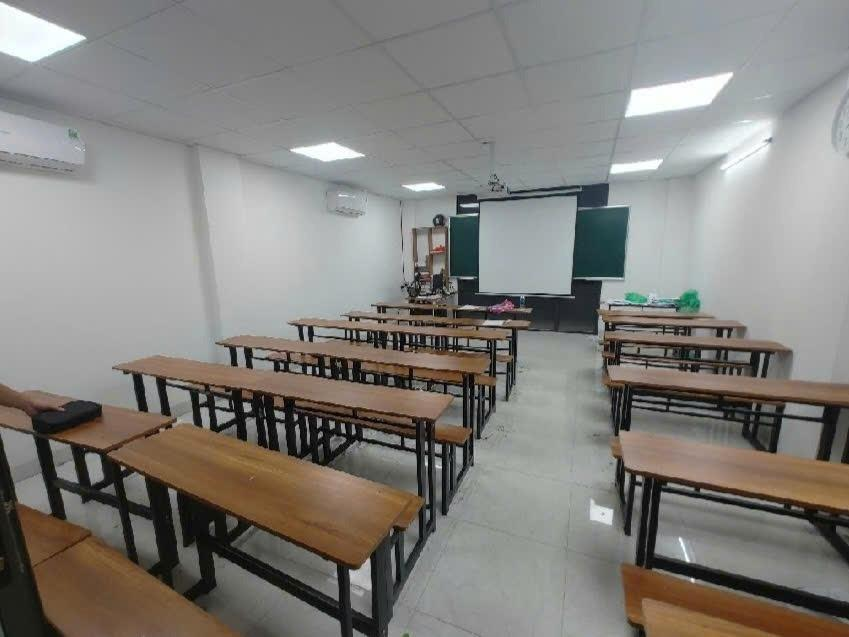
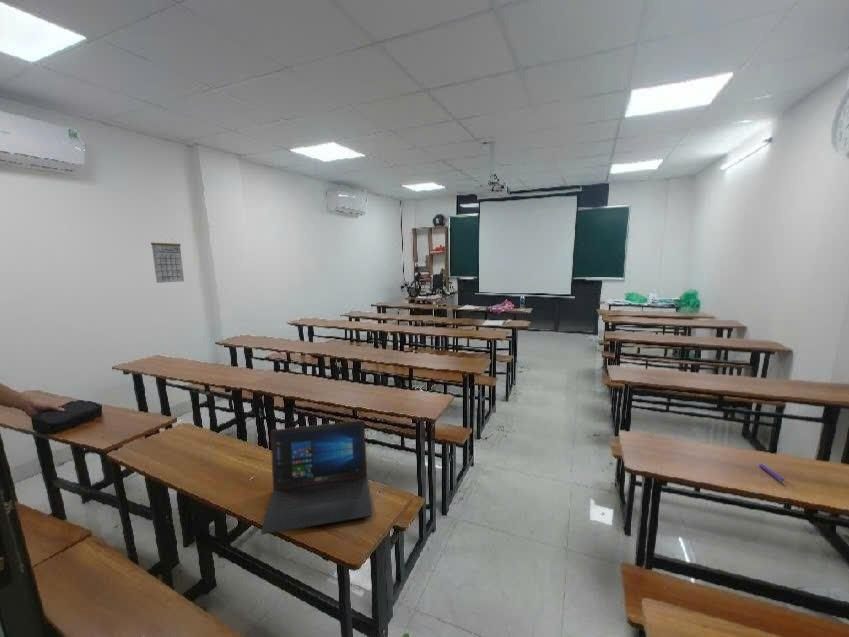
+ calendar [150,235,185,284]
+ pen [758,462,786,483]
+ laptop [260,419,373,535]
